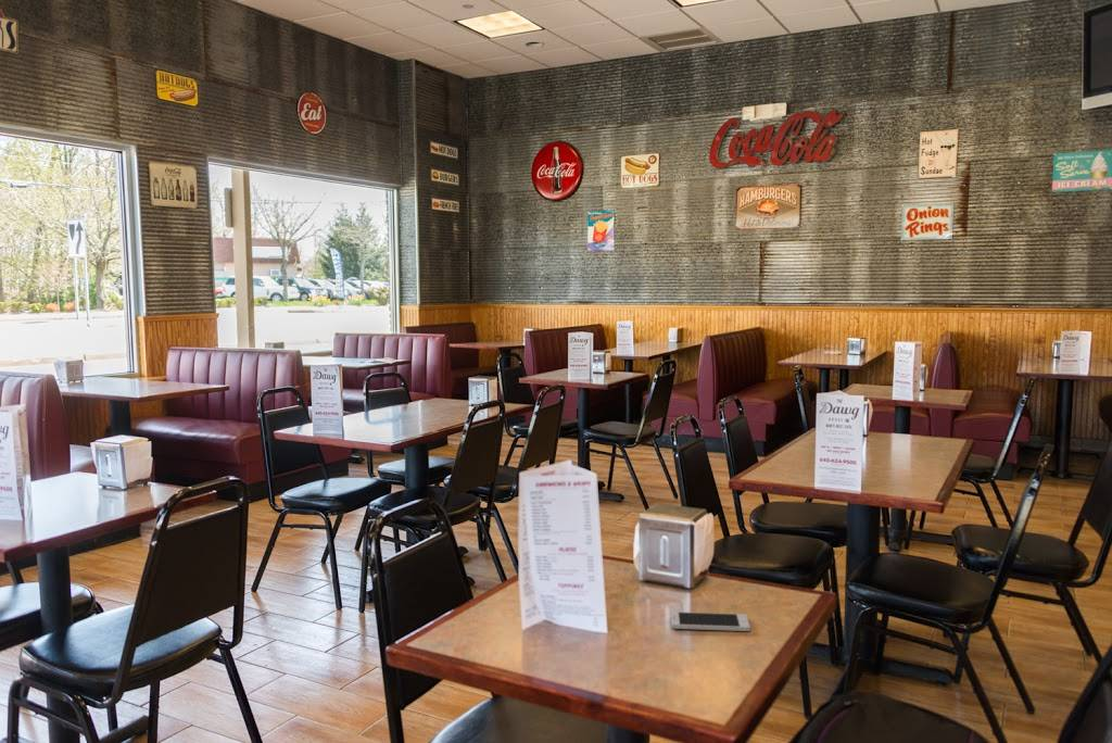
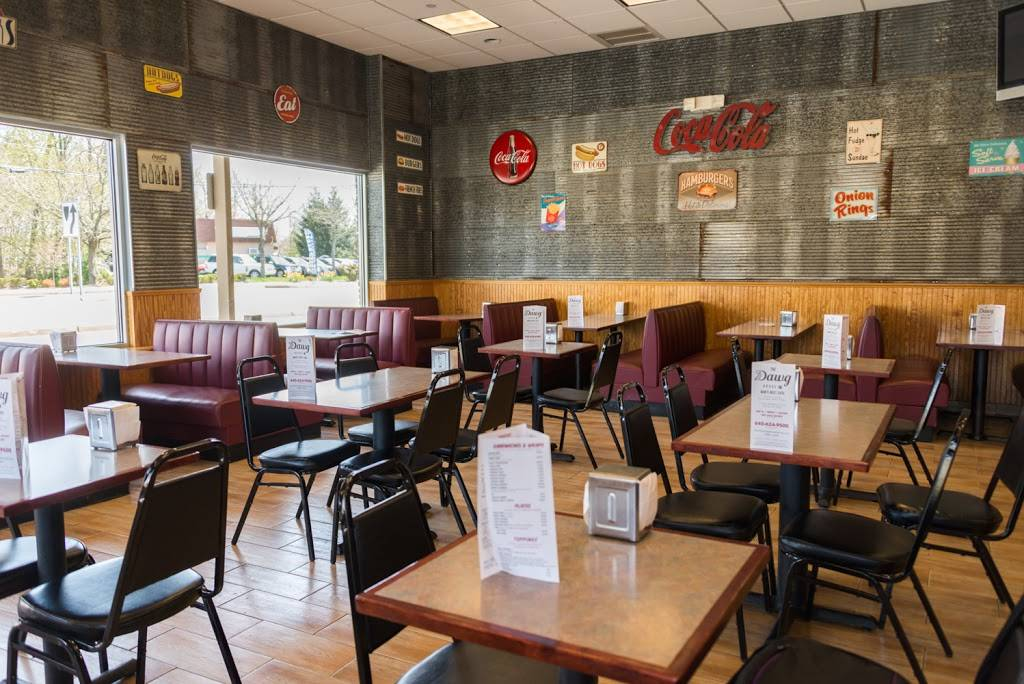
- smartphone [670,610,751,632]
